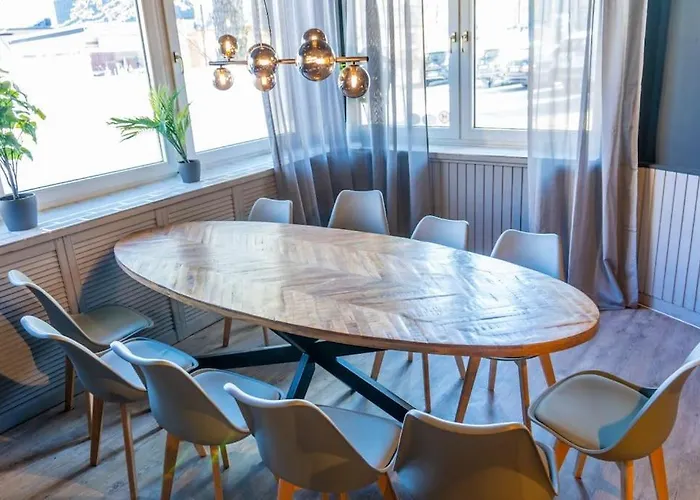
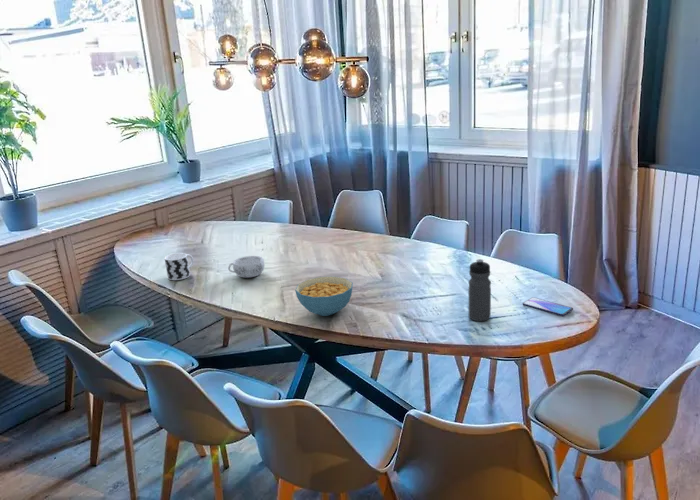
+ cup [164,252,195,281]
+ water bottle [468,258,492,322]
+ smartphone [522,296,574,317]
+ decorative bowl [227,255,265,279]
+ cereal bowl [294,275,354,317]
